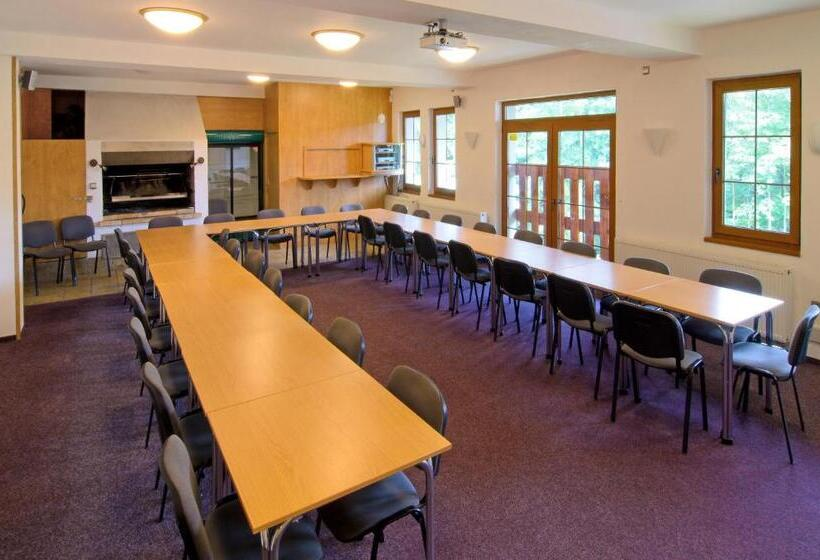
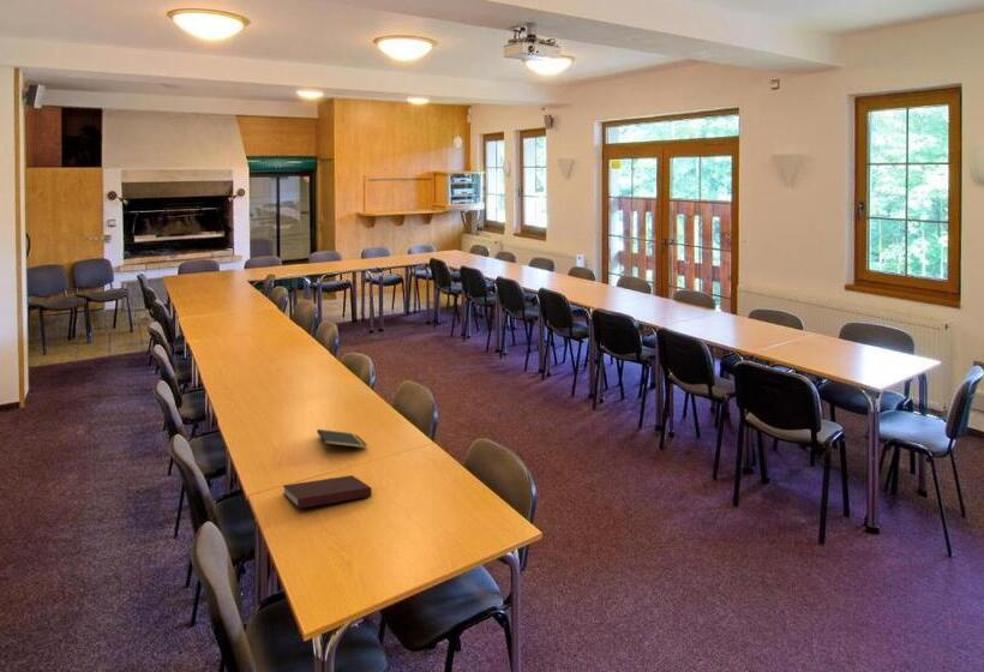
+ notebook [282,474,373,510]
+ notepad [316,428,368,451]
